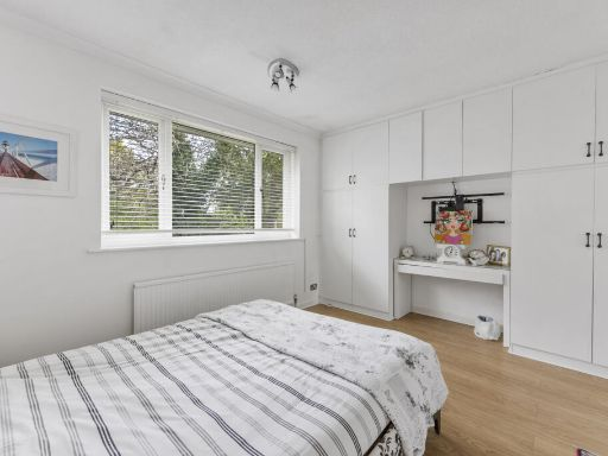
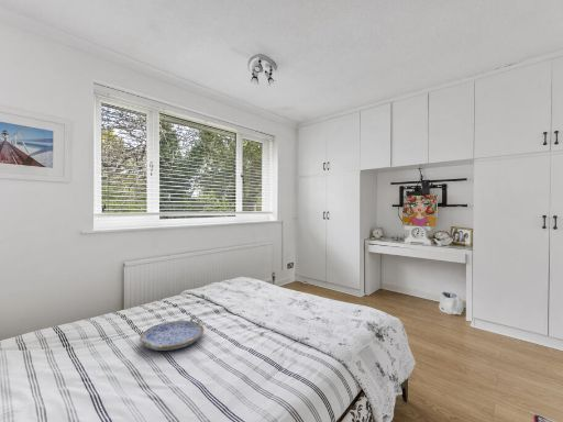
+ serving tray [139,316,205,352]
